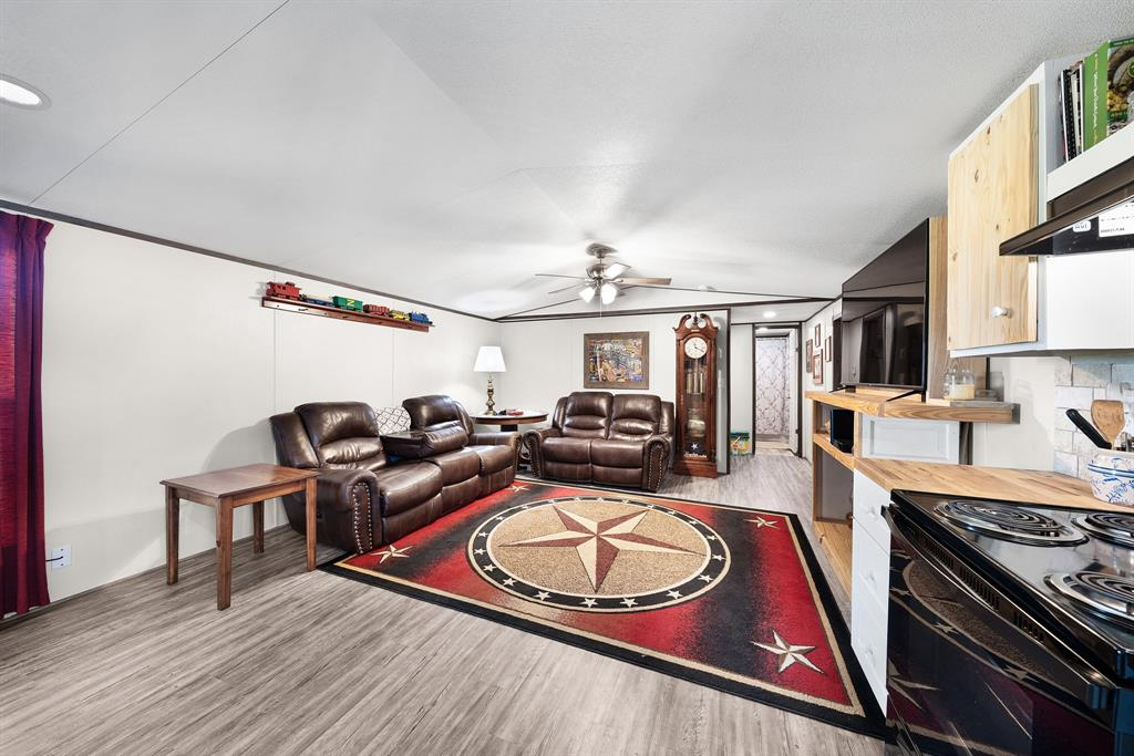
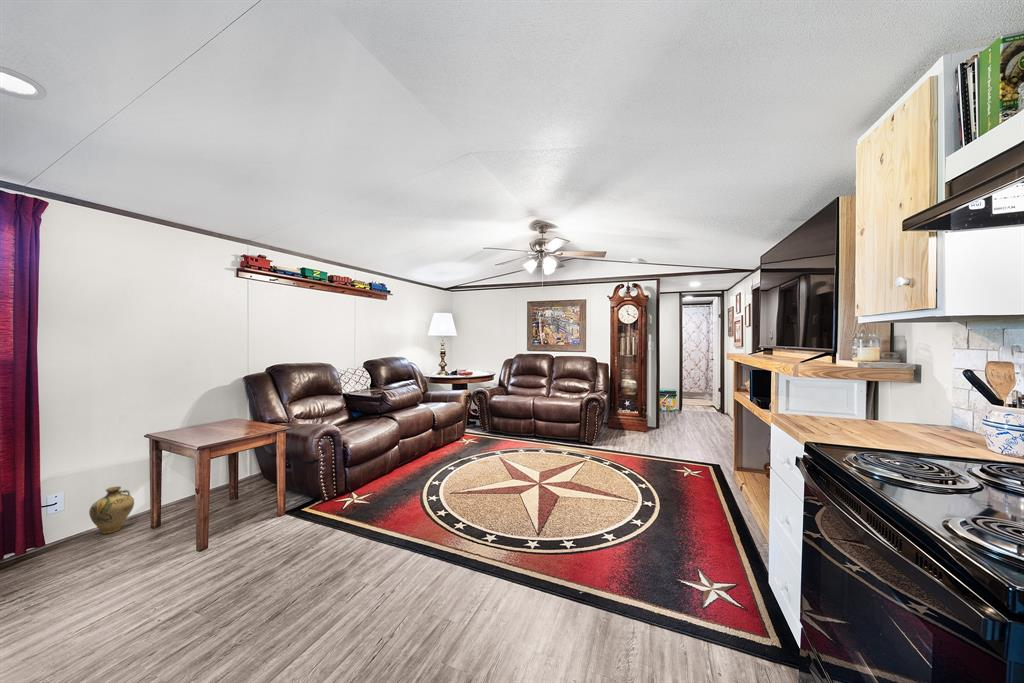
+ jug [88,485,135,535]
